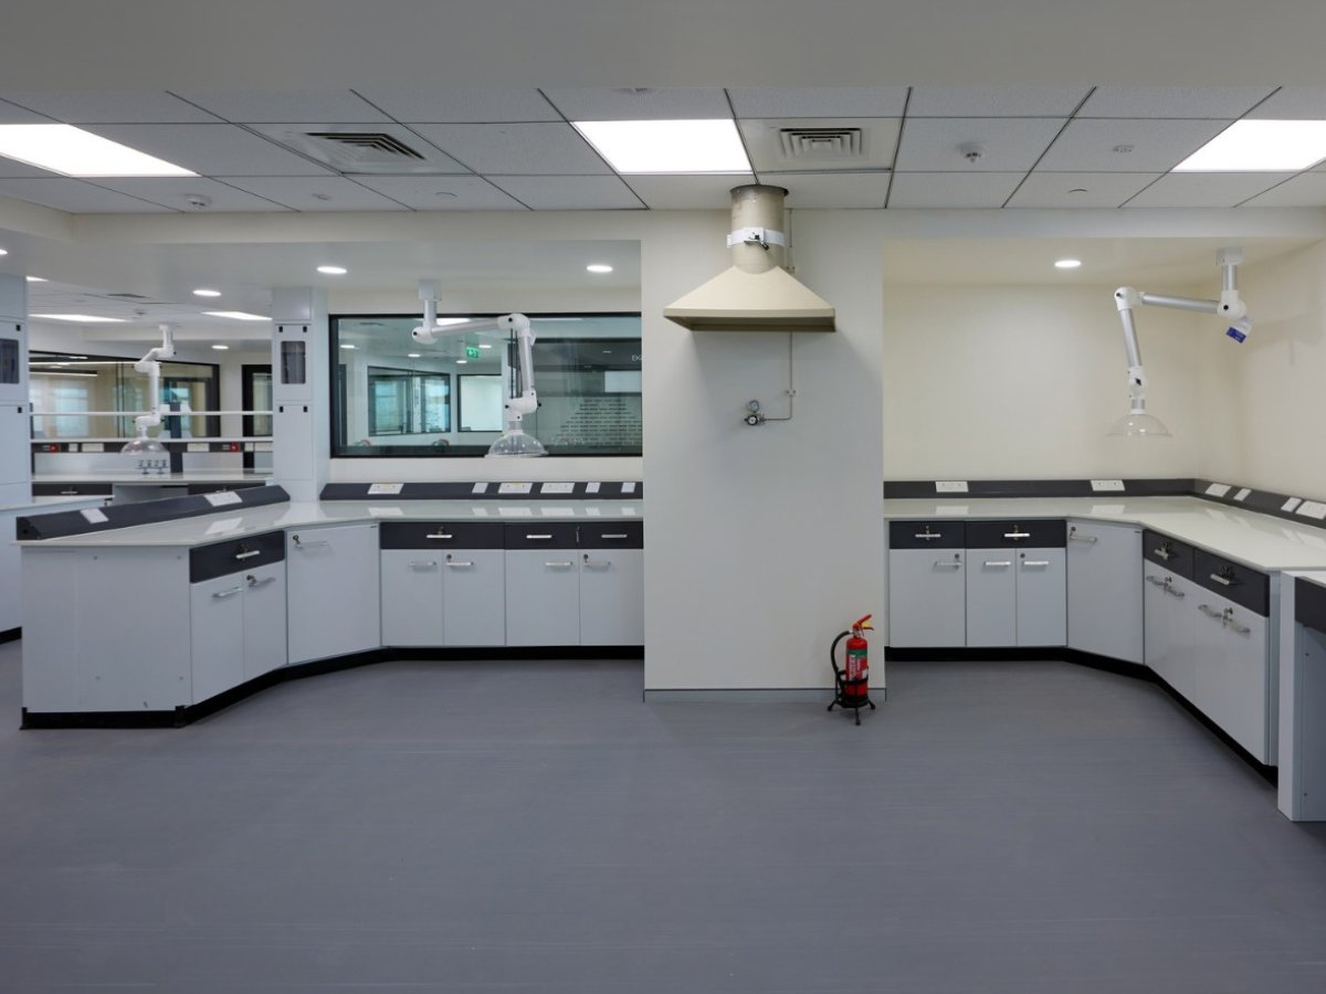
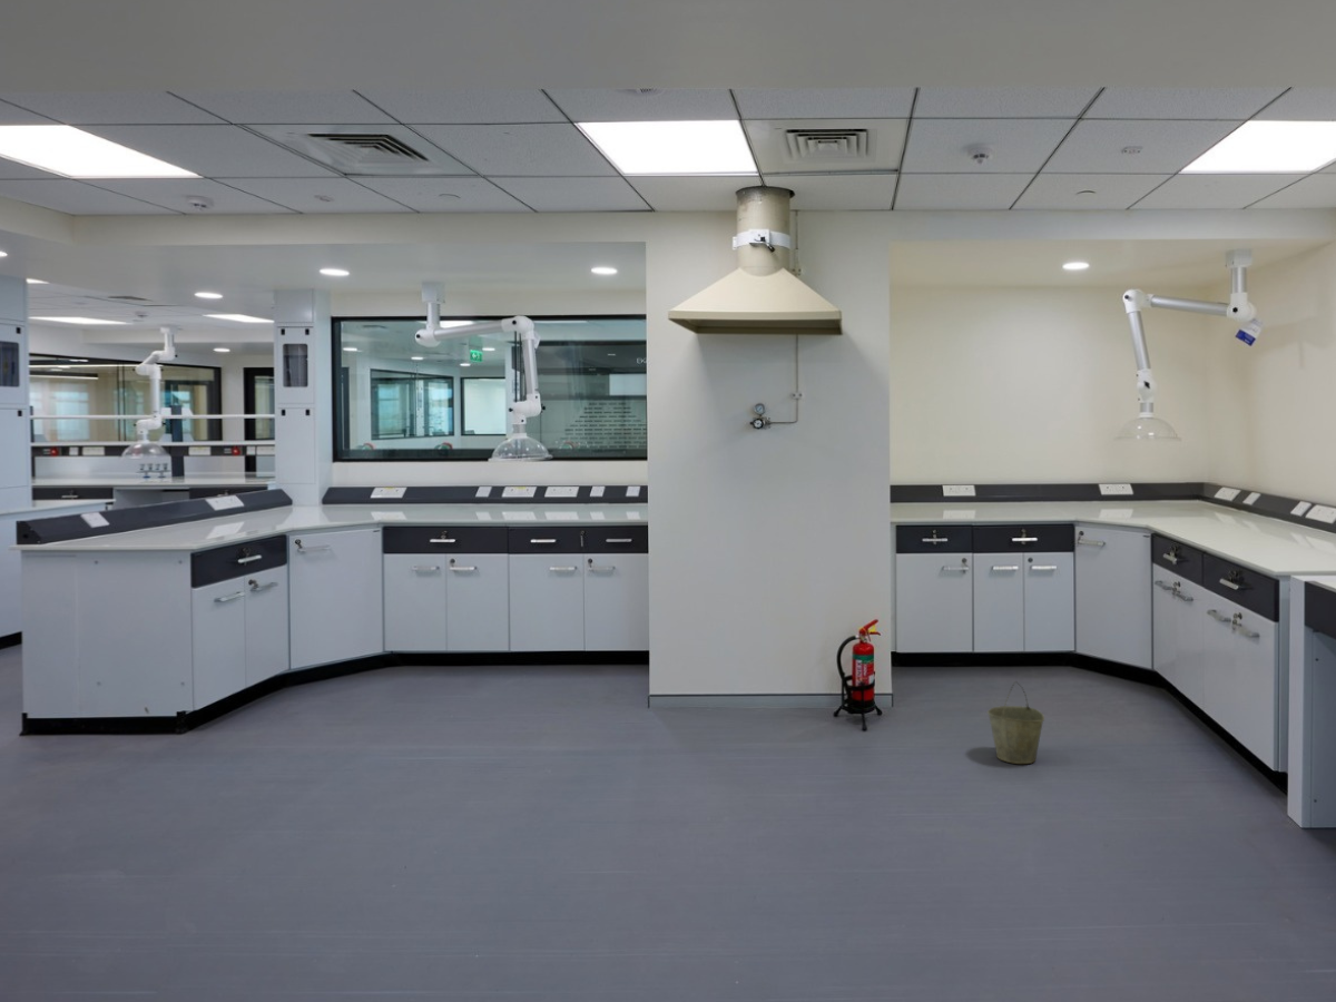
+ bucket [986,680,1045,765]
